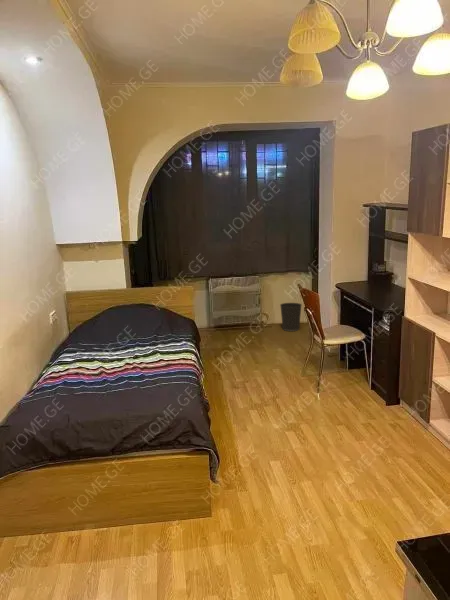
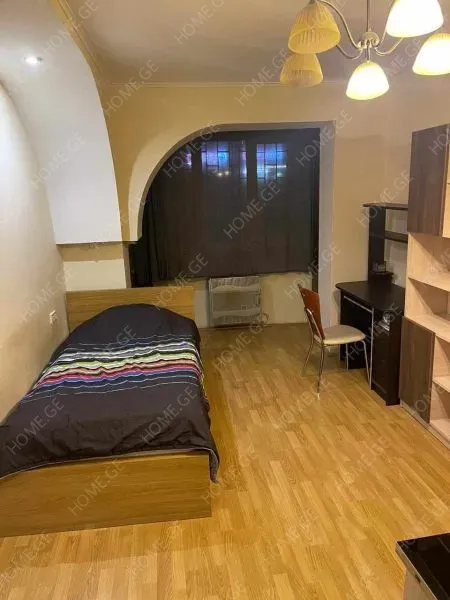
- wastebasket [279,302,303,332]
